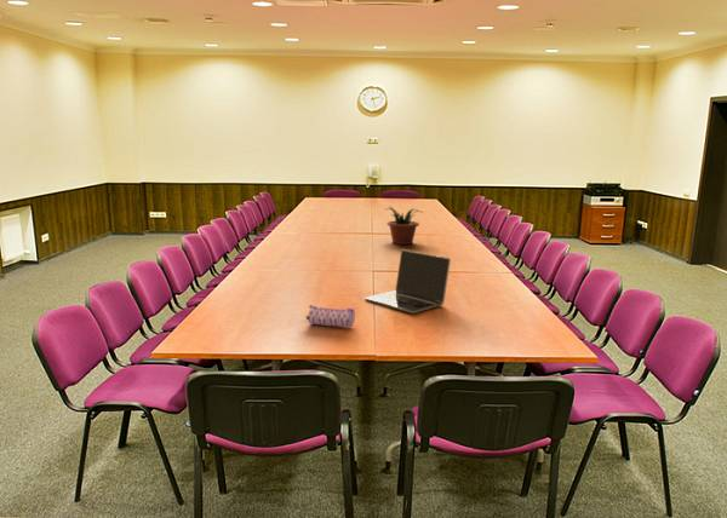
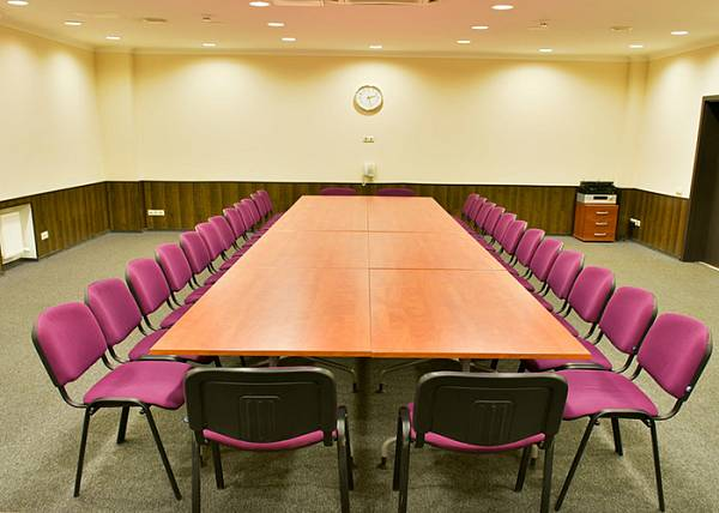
- potted plant [383,205,424,246]
- pencil case [305,304,356,328]
- laptop [365,248,452,315]
